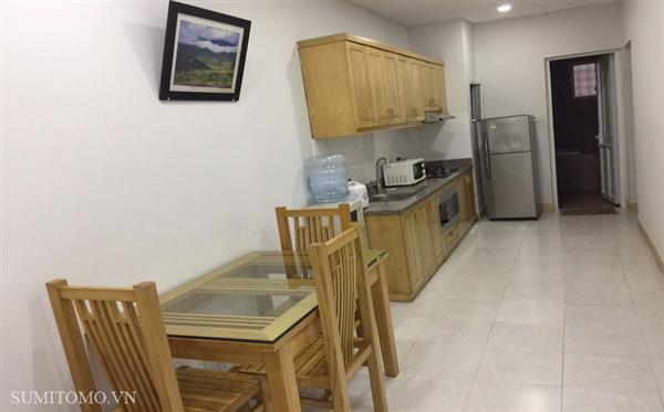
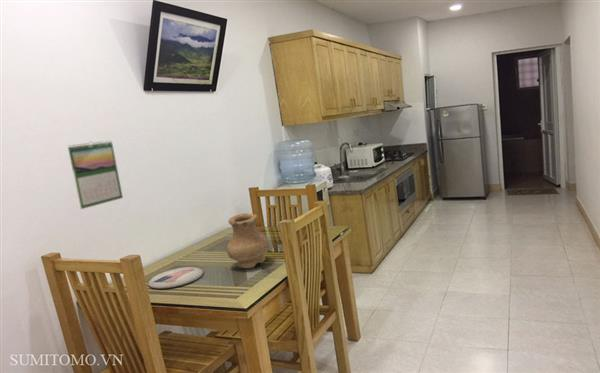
+ plate [147,266,204,290]
+ vase [226,212,270,269]
+ calendar [67,139,124,210]
